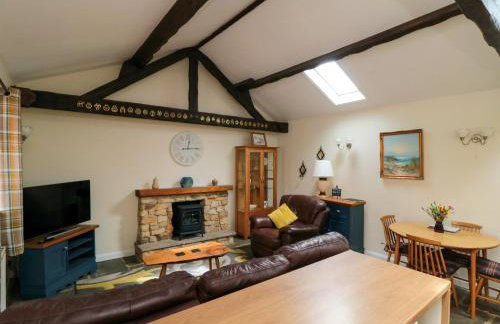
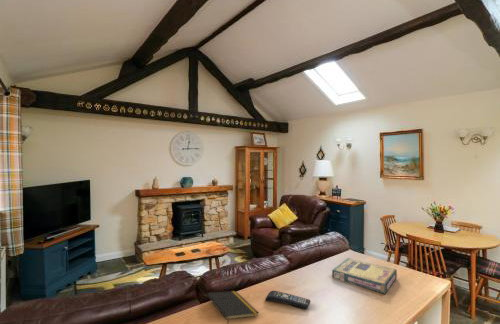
+ remote control [264,290,311,309]
+ notepad [206,290,260,324]
+ video game box [331,257,398,295]
